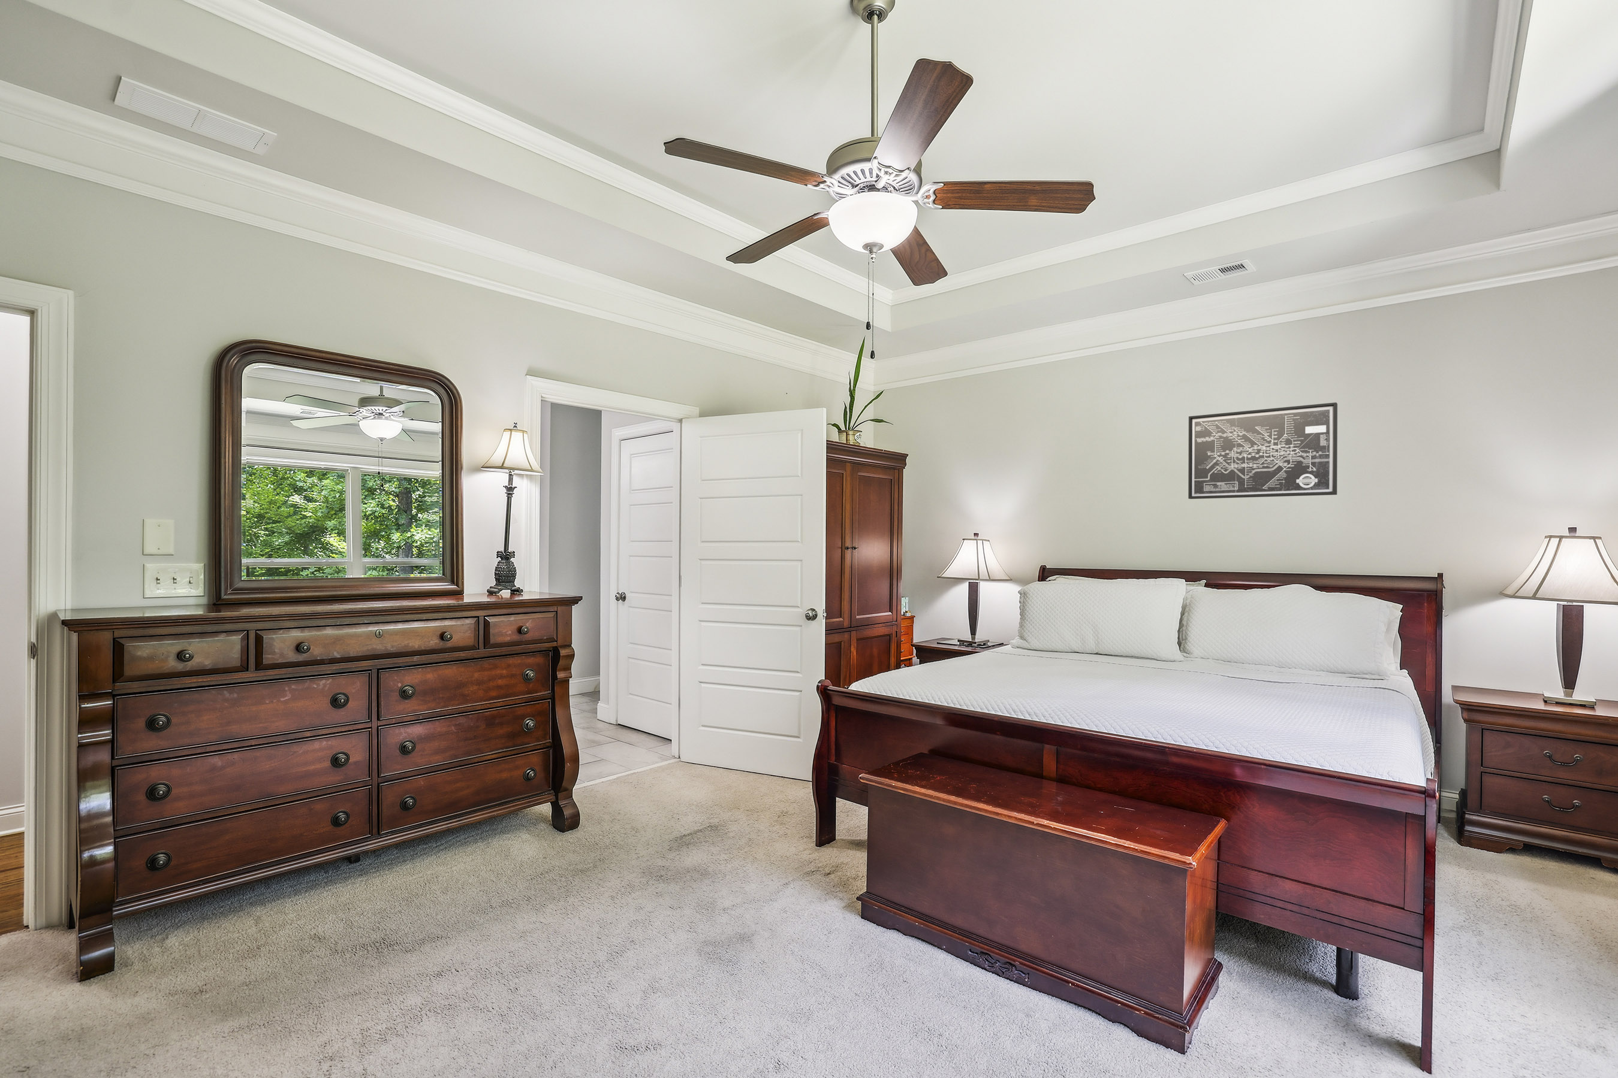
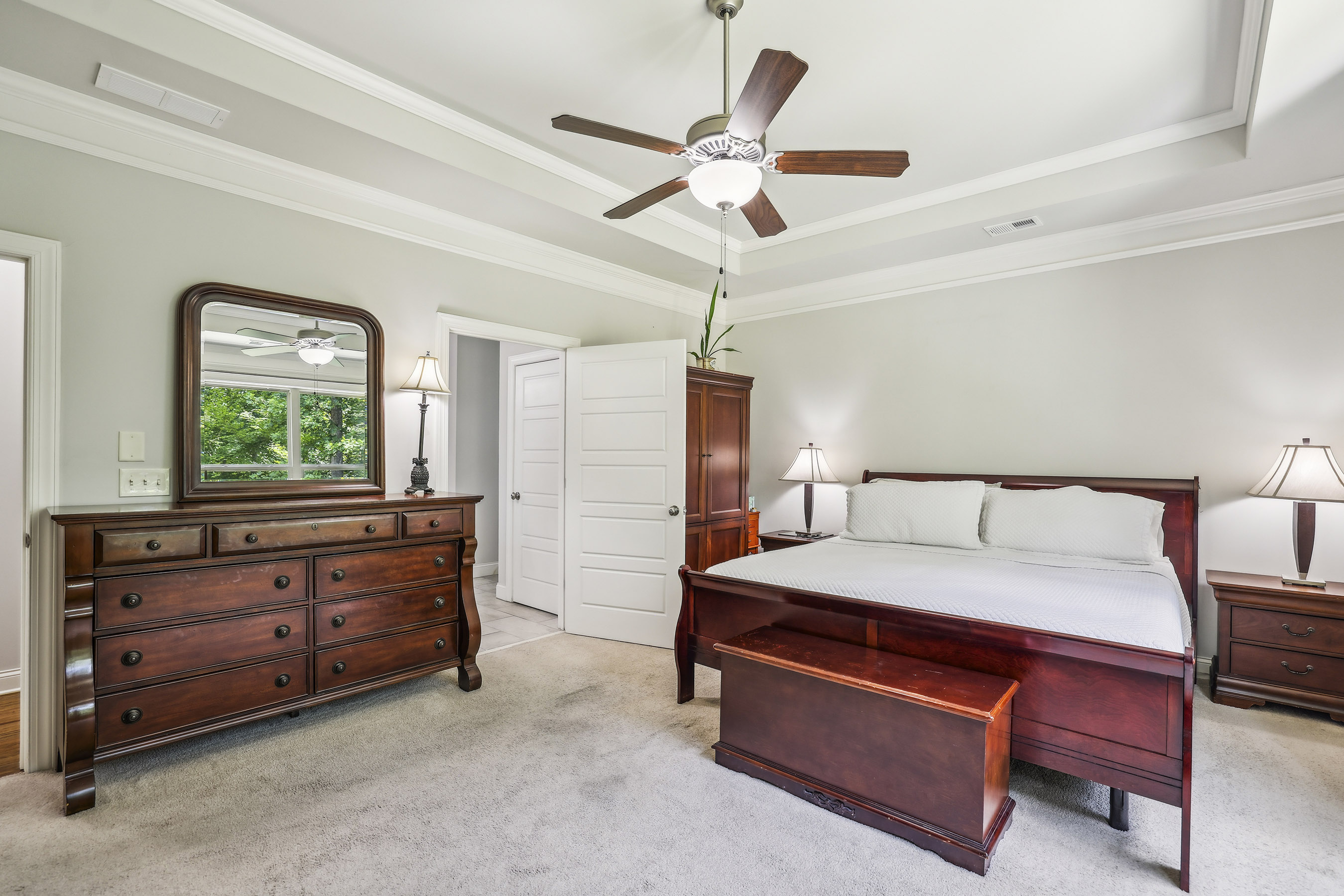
- wall art [1187,402,1337,499]
